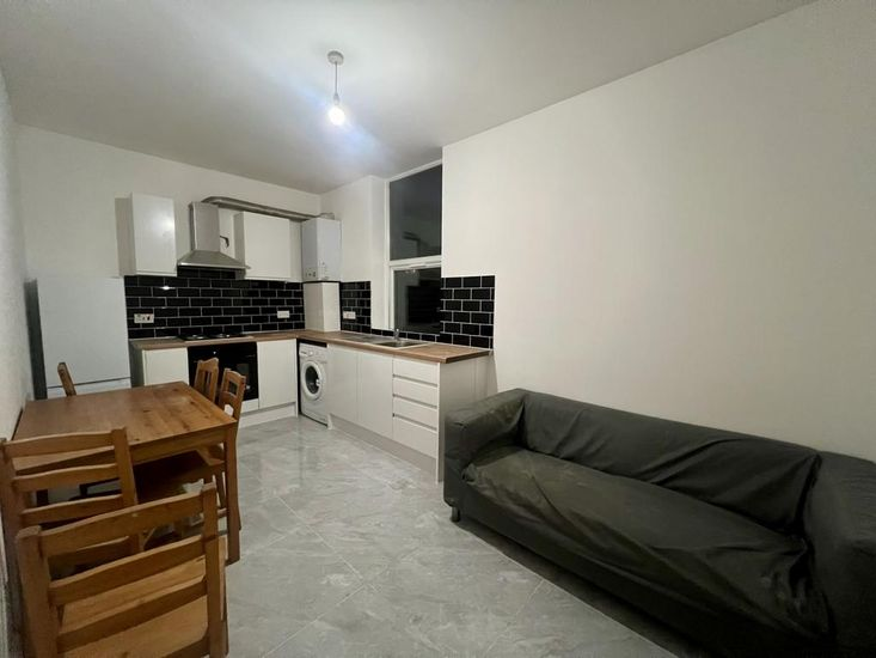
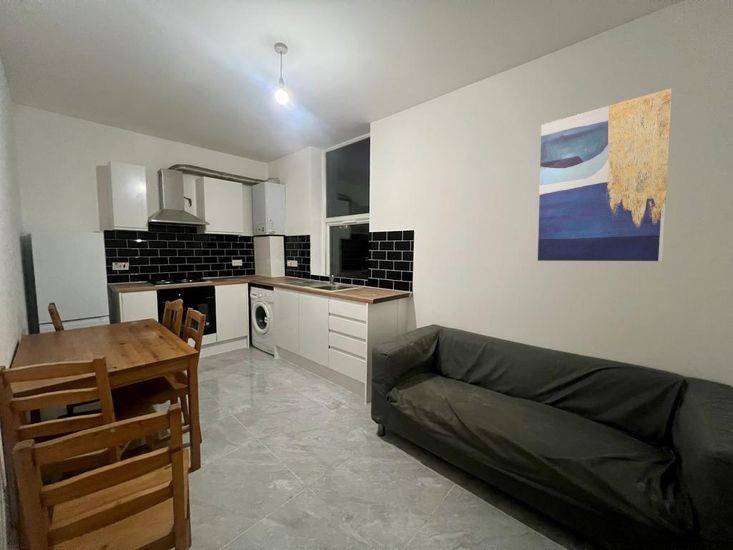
+ wall art [537,87,673,262]
